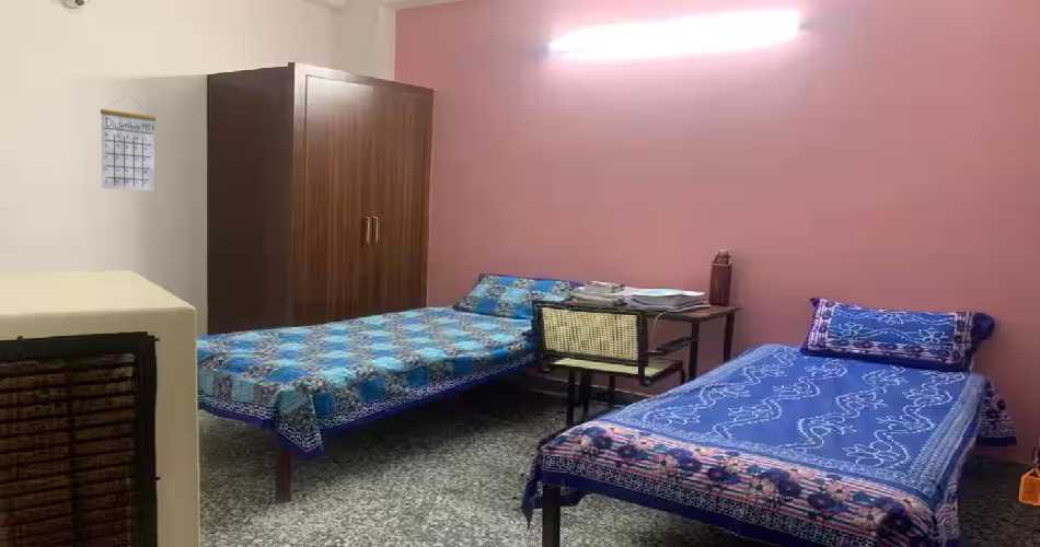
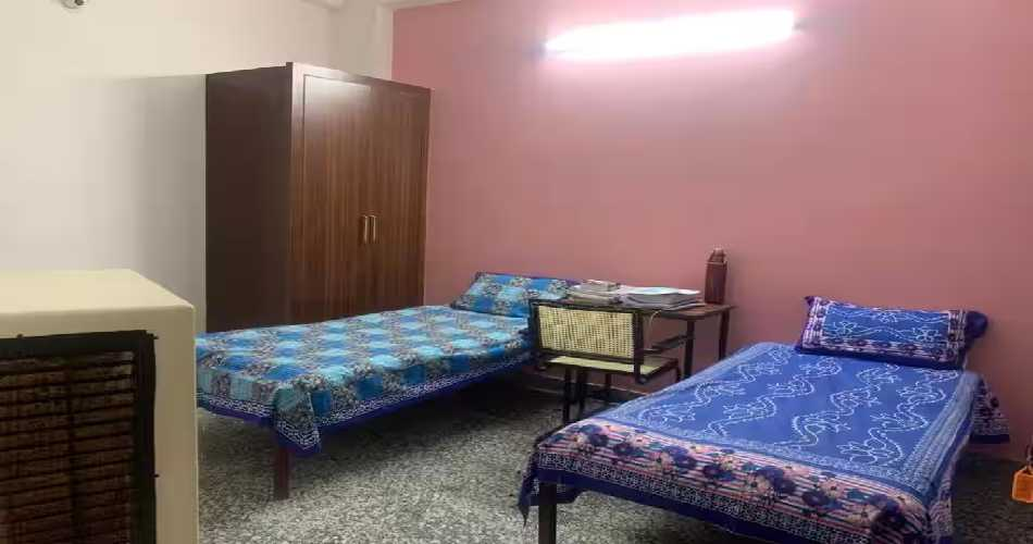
- calendar [100,95,158,193]
